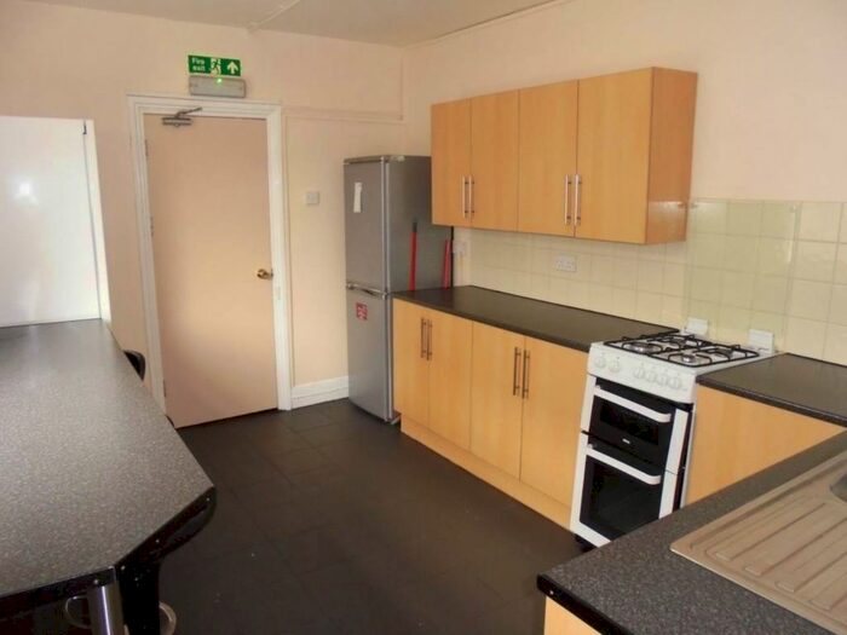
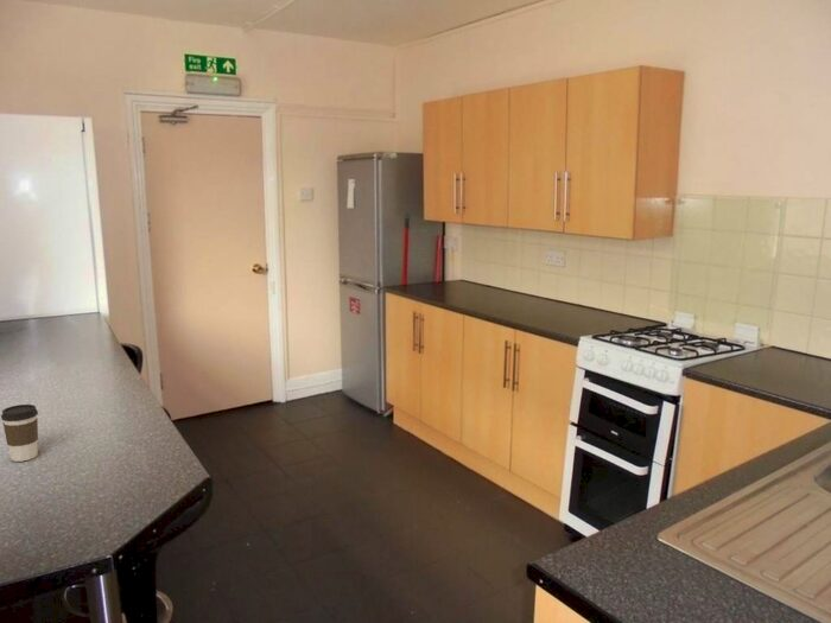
+ coffee cup [0,403,39,463]
